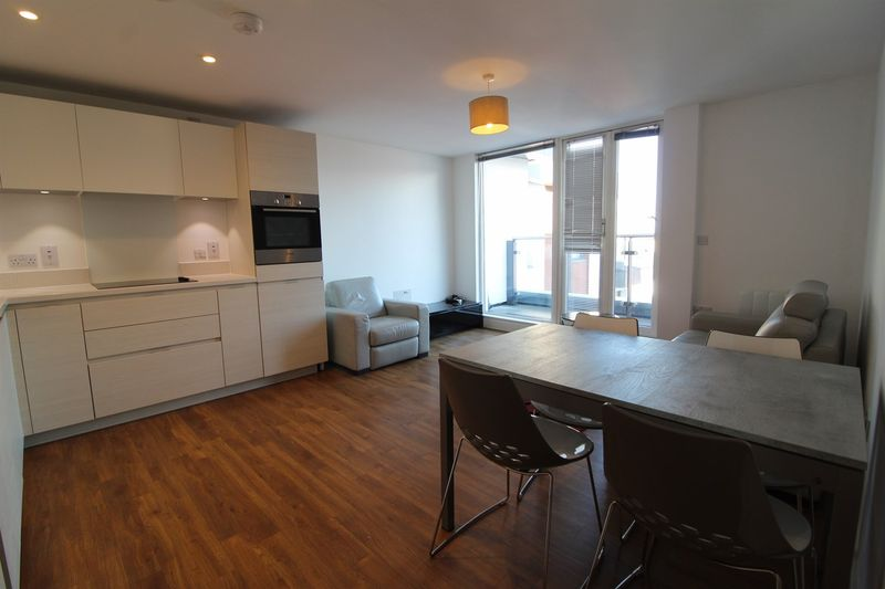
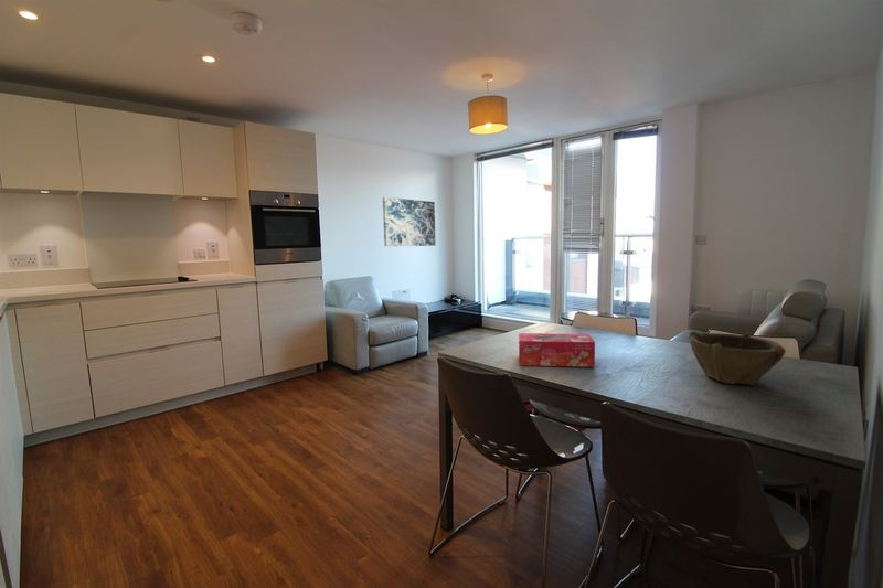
+ tissue box [518,332,596,368]
+ bowl [688,331,787,386]
+ wall art [382,196,437,247]
